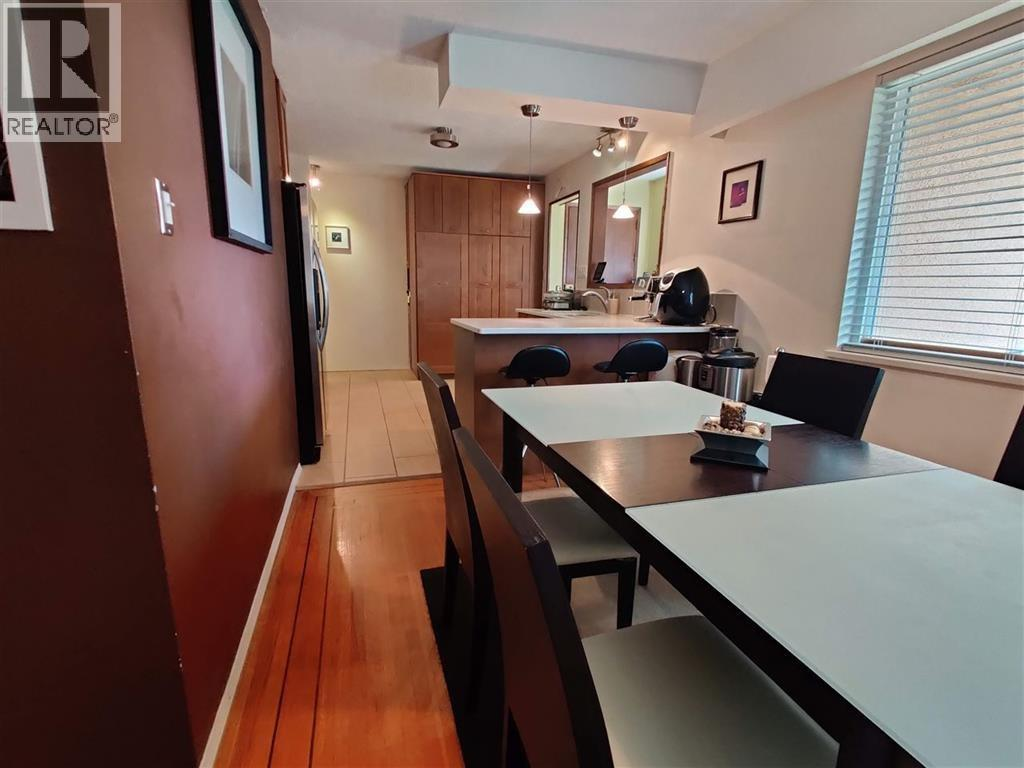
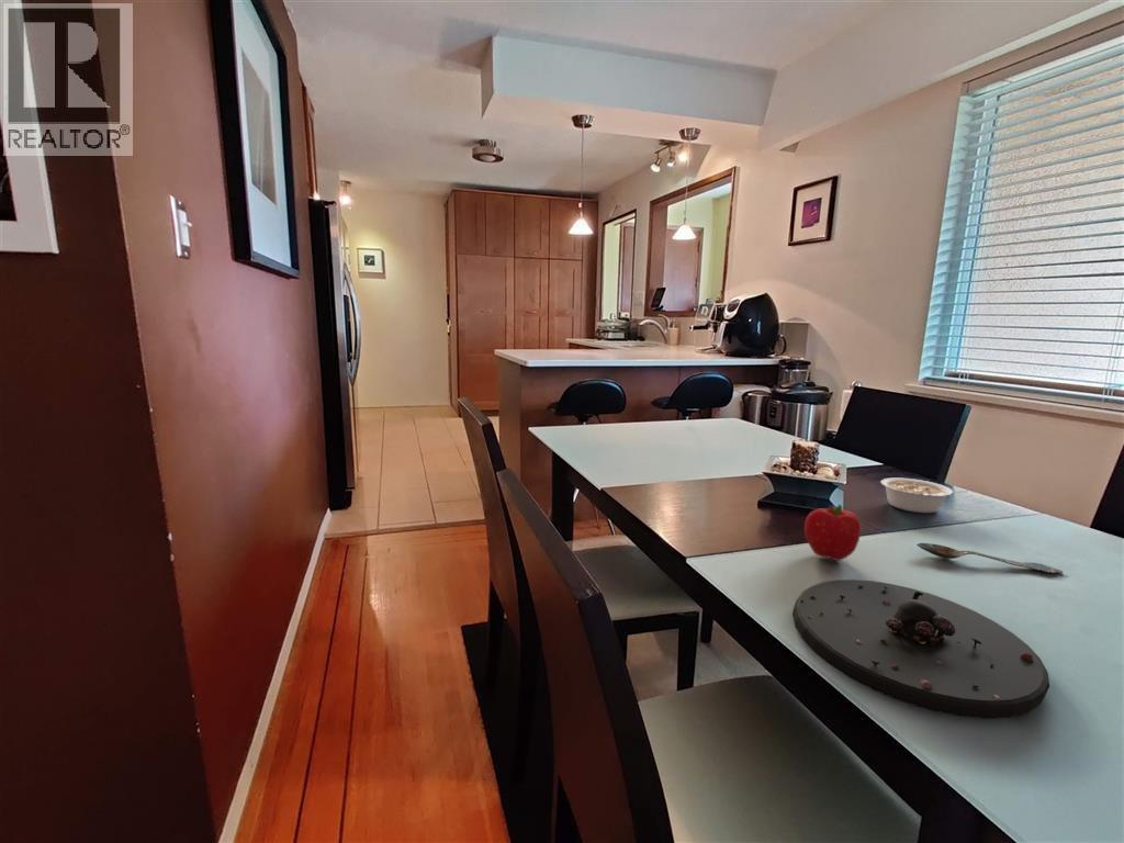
+ fruit [803,504,862,562]
+ plate [791,578,1050,720]
+ legume [879,477,970,514]
+ spoon [915,542,1064,574]
